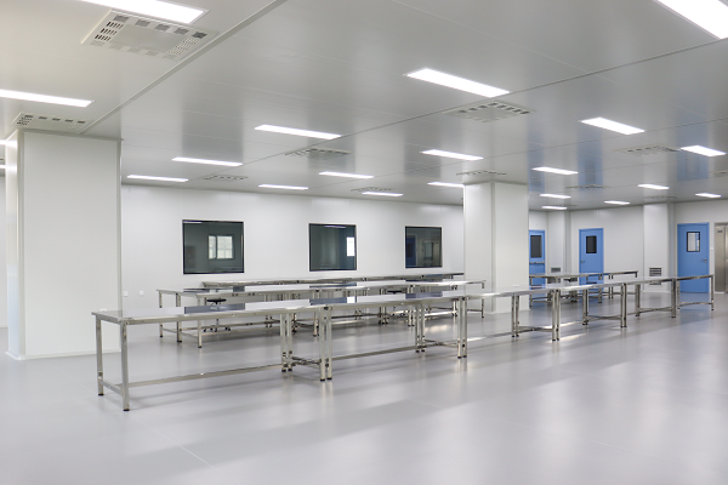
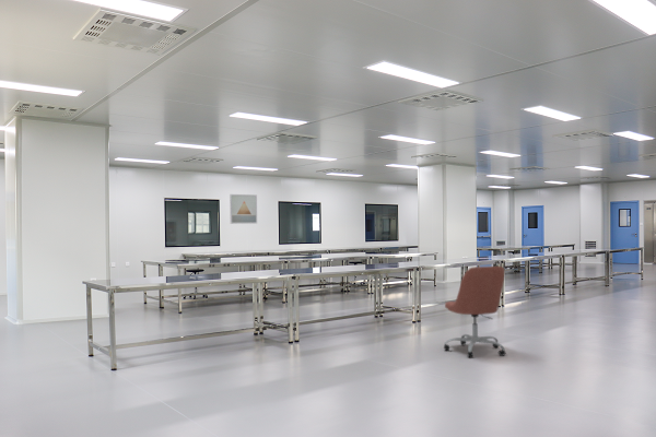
+ office chair [443,265,507,359]
+ wall art [229,193,258,225]
